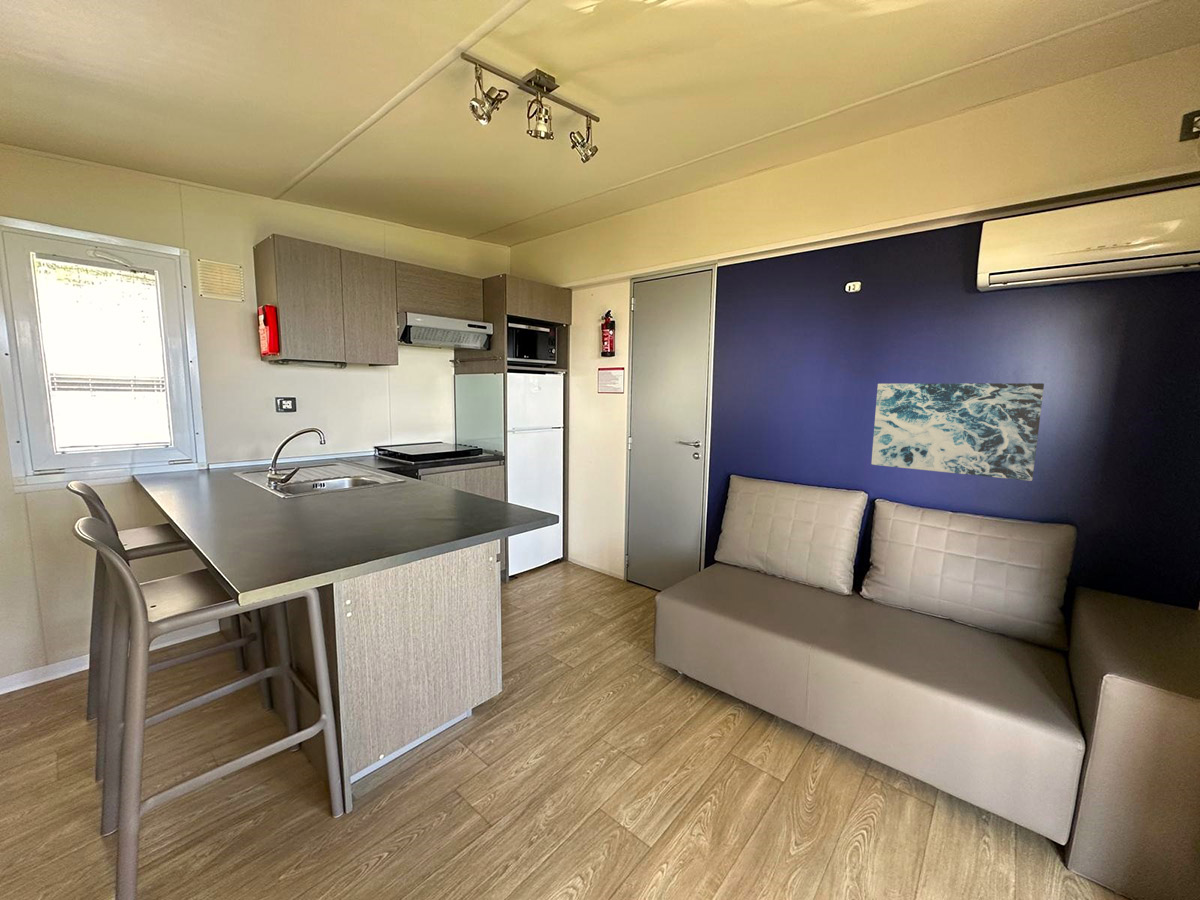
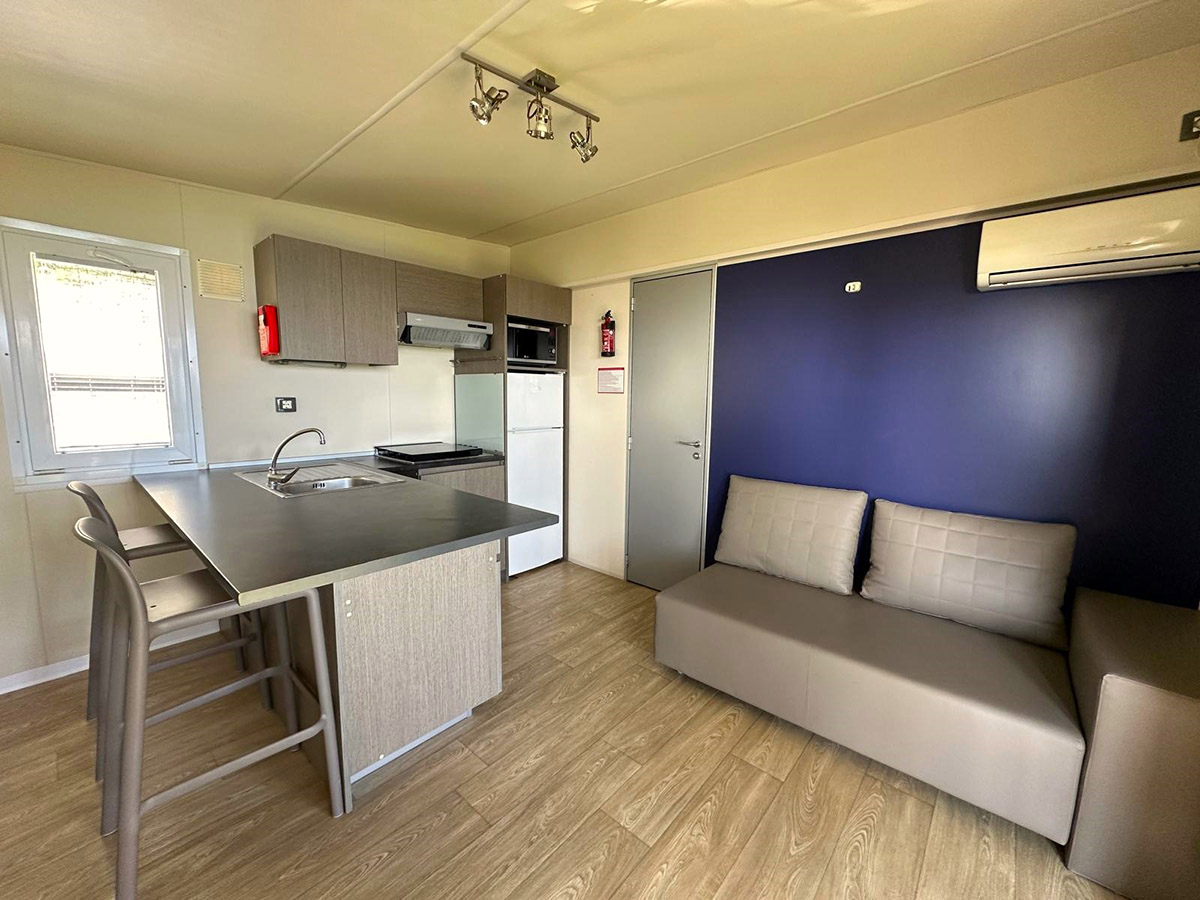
- wall art [870,382,1045,482]
